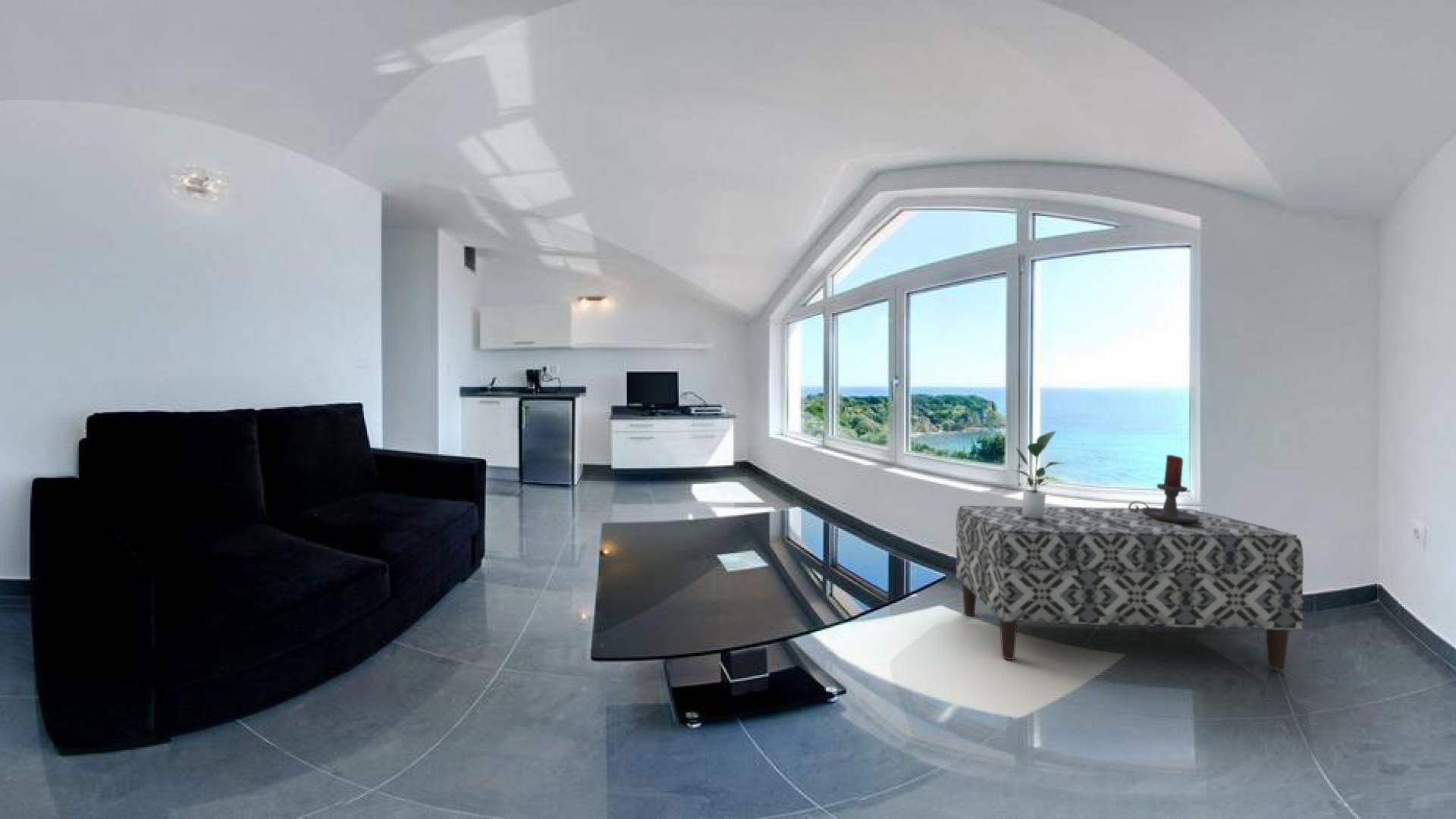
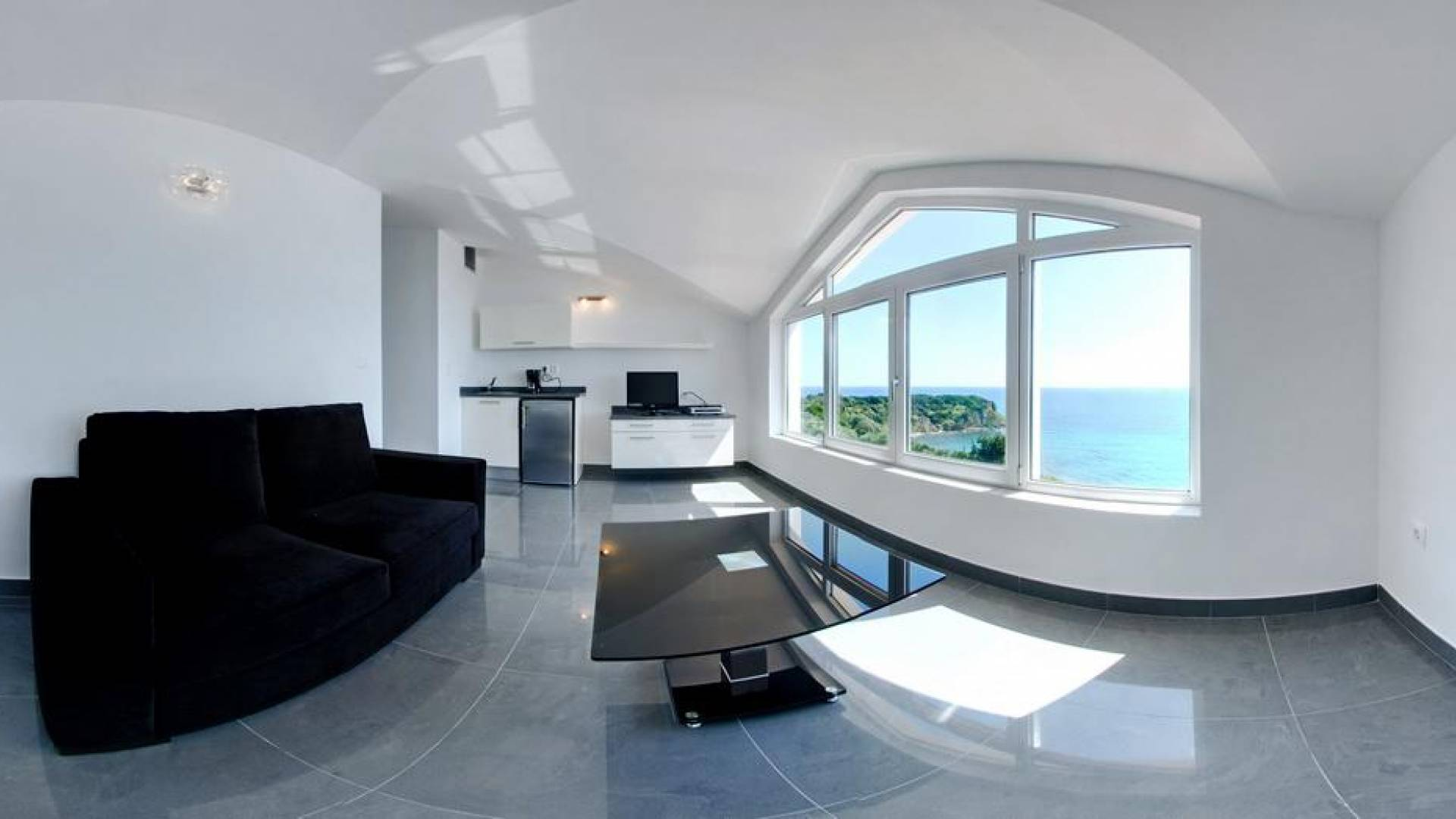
- potted plant [1010,430,1064,519]
- candle holder [1128,454,1200,523]
- bench [956,505,1304,670]
